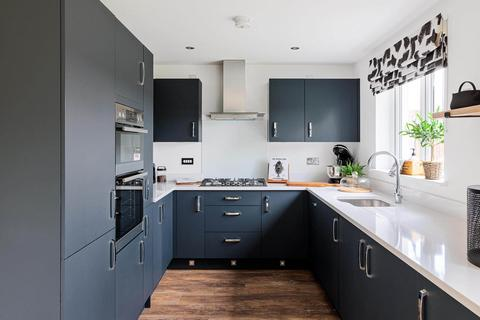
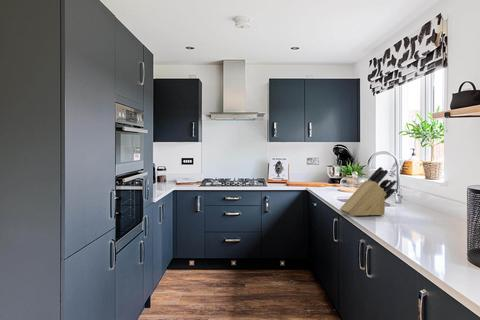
+ knife block [339,166,398,217]
